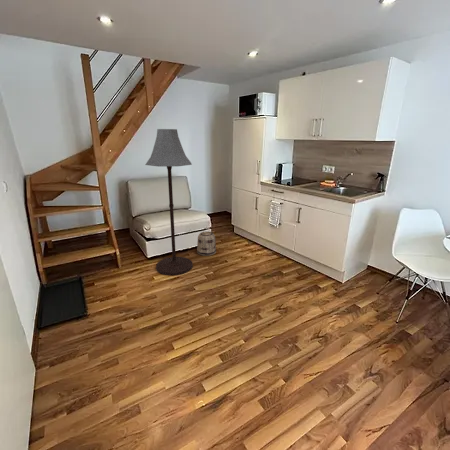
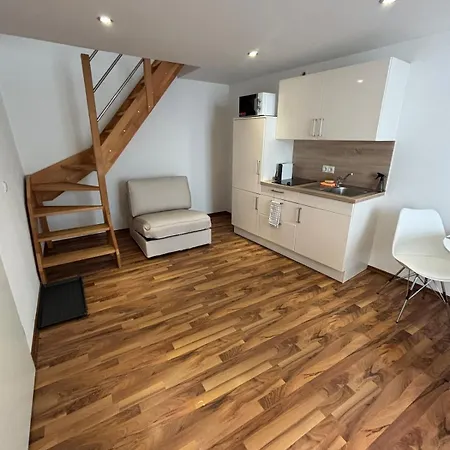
- floor lamp [145,128,194,277]
- basket [196,226,217,257]
